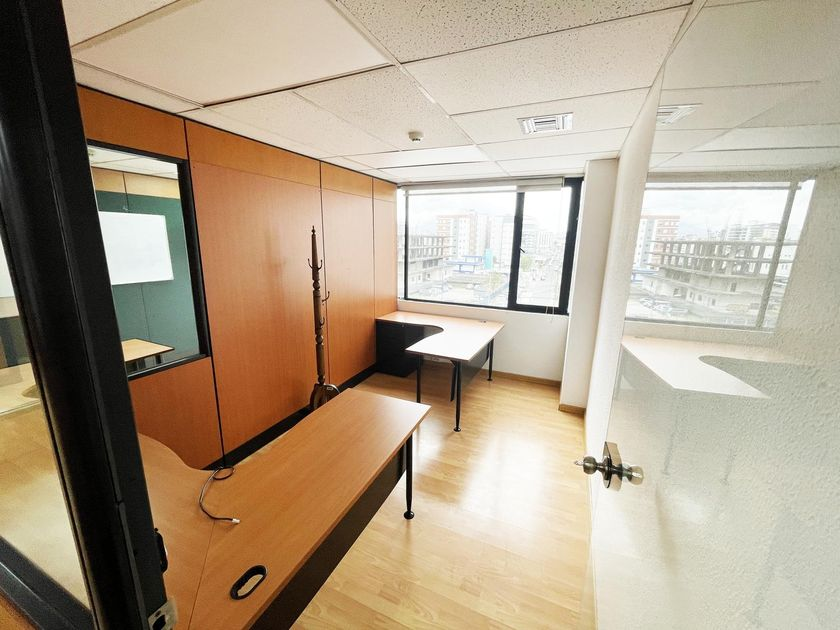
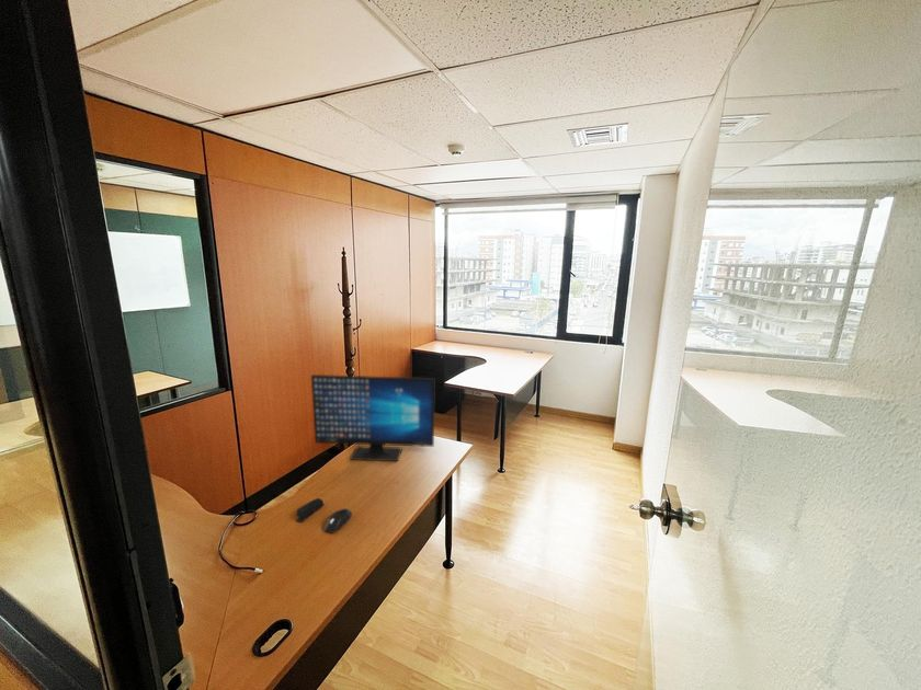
+ mouse [322,508,353,534]
+ computer monitor [310,373,435,462]
+ stapler [295,497,326,524]
